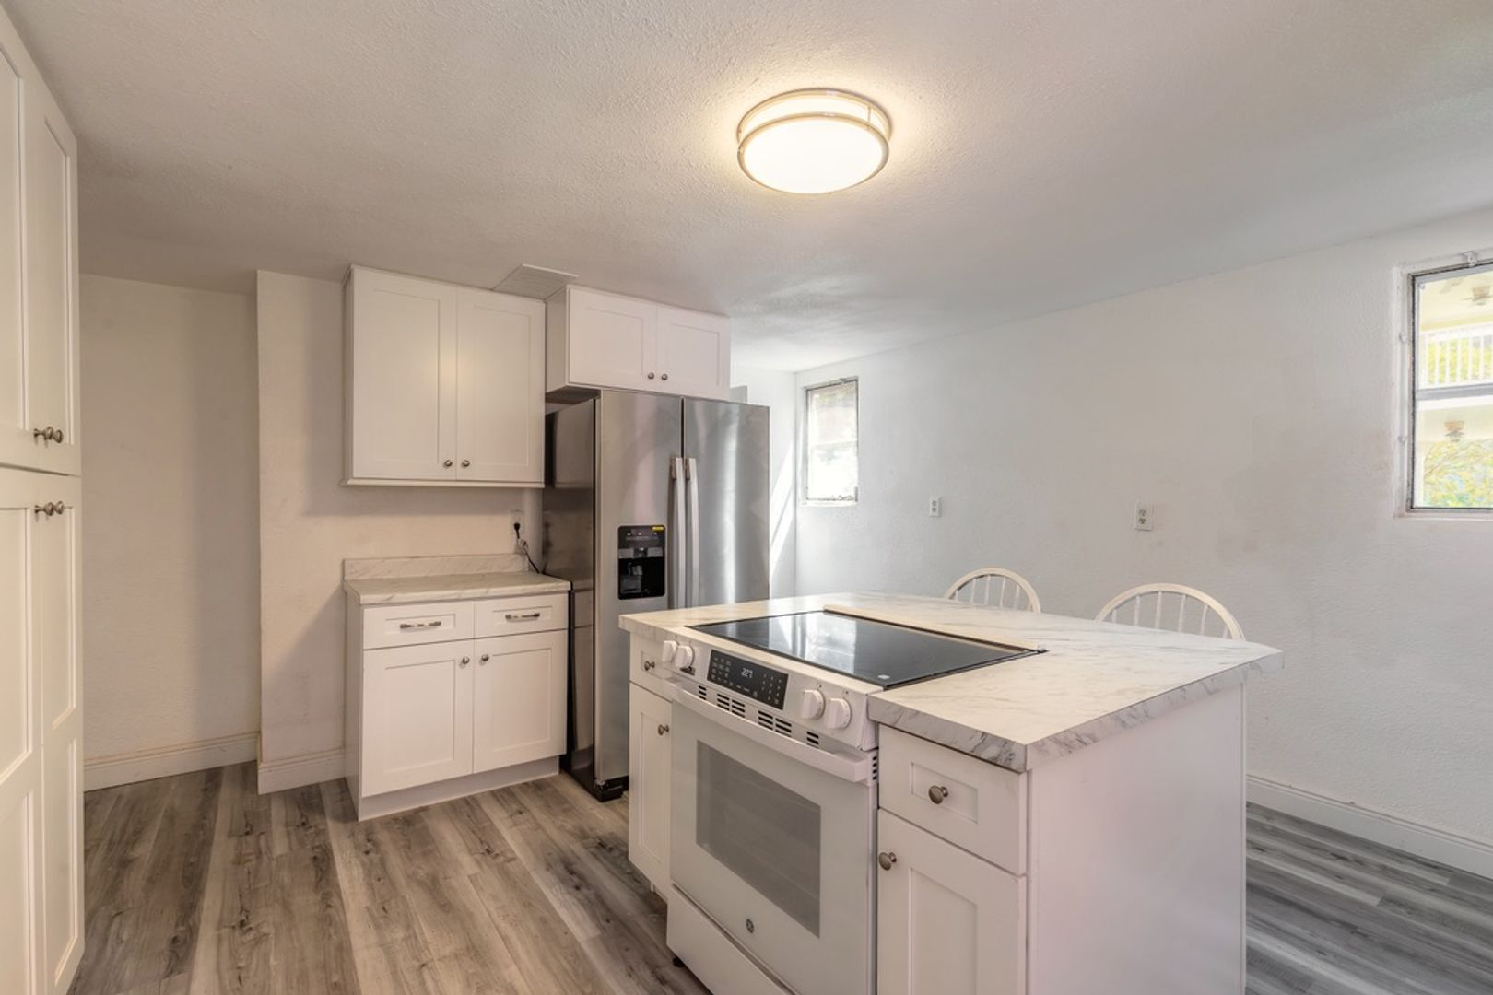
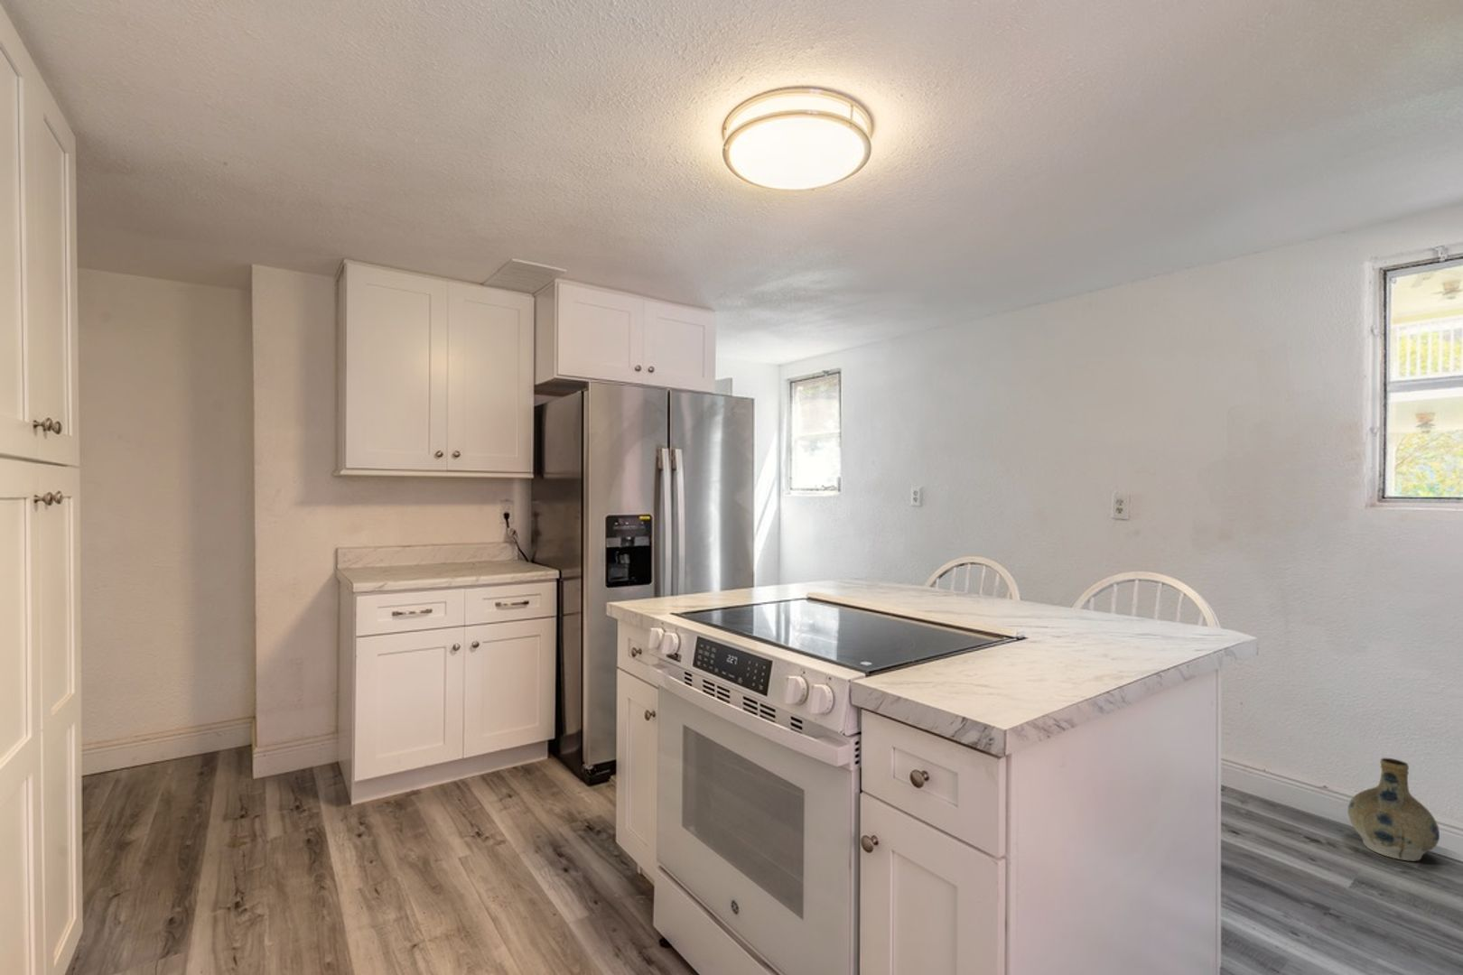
+ ceramic jug [1348,757,1440,862]
